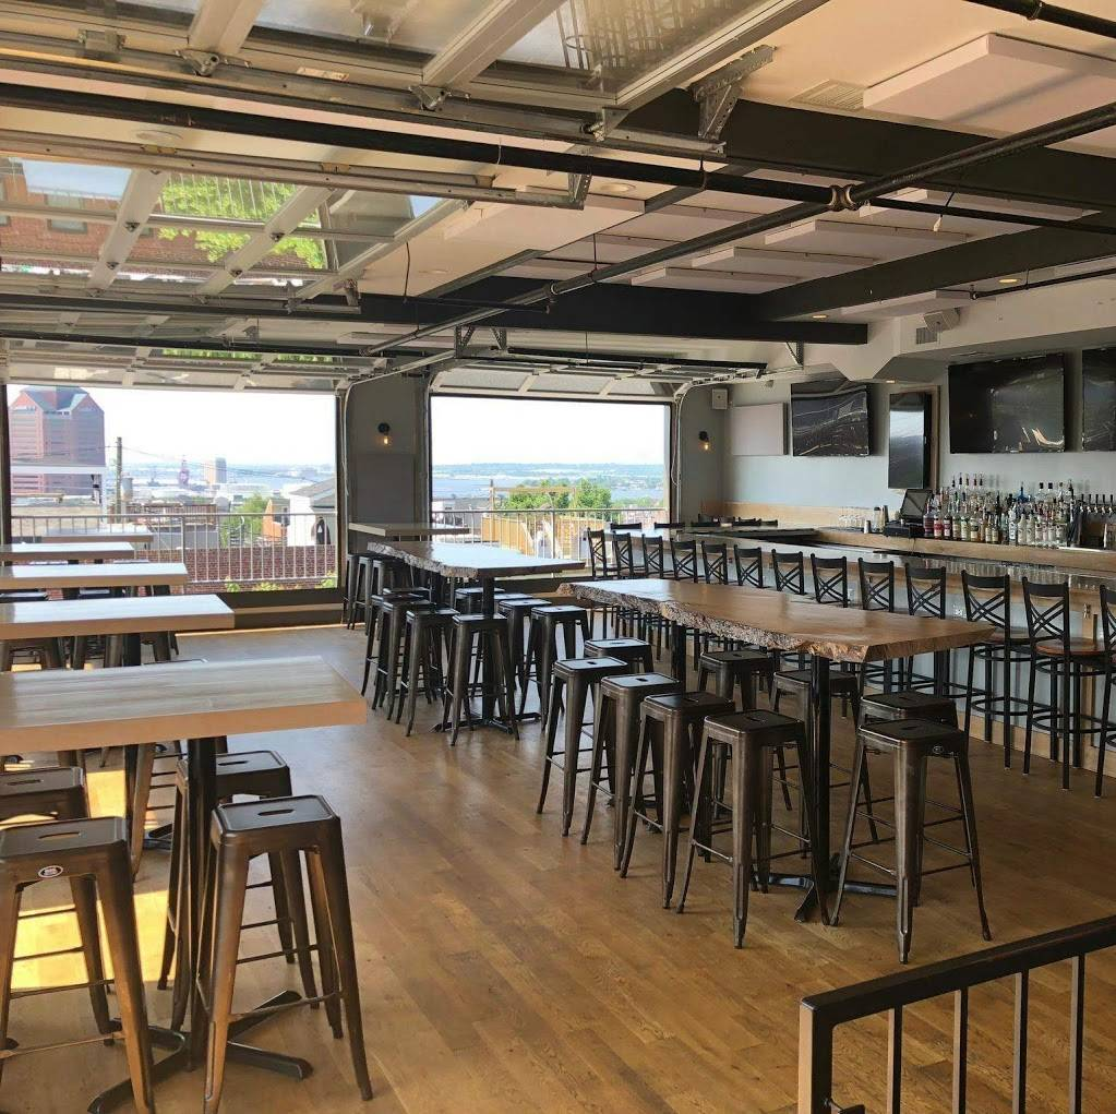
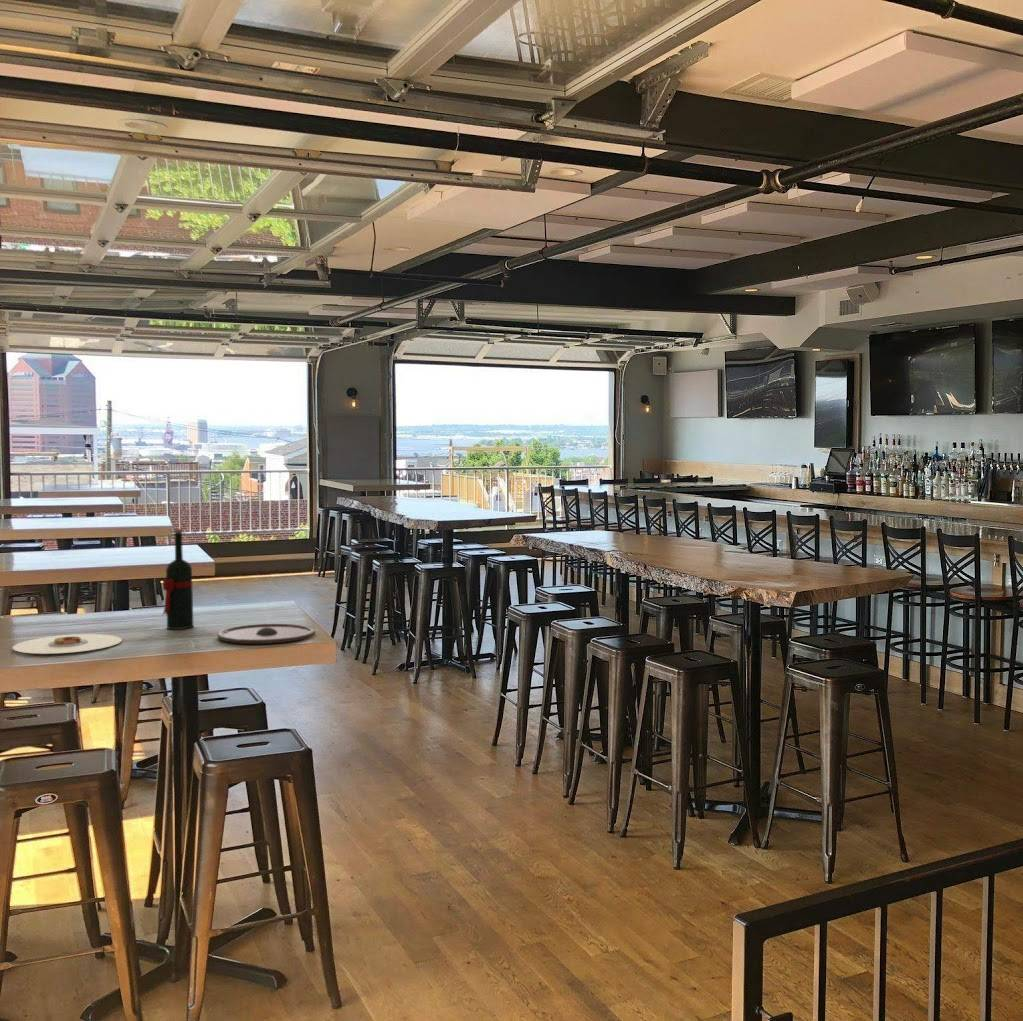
+ plate [12,633,123,655]
+ wine bottle [161,528,194,630]
+ plate [217,623,316,645]
